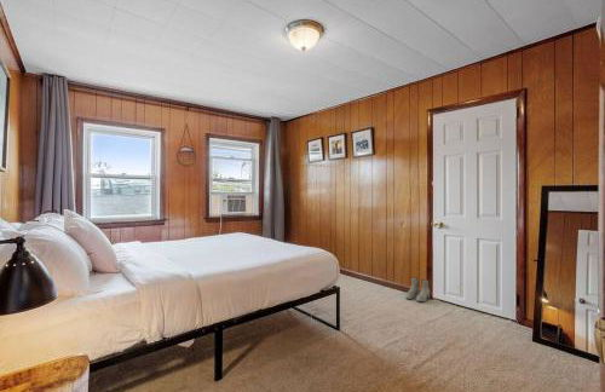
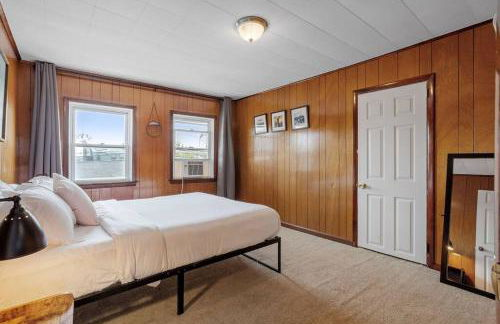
- boots [404,276,431,302]
